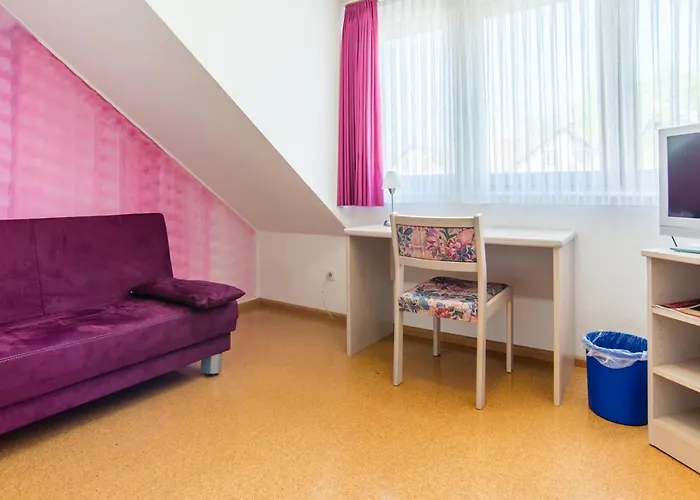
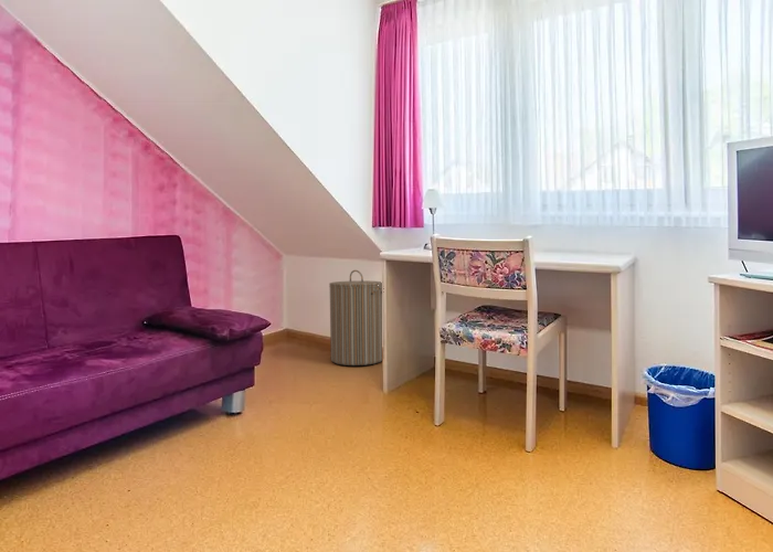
+ laundry hamper [328,269,383,367]
